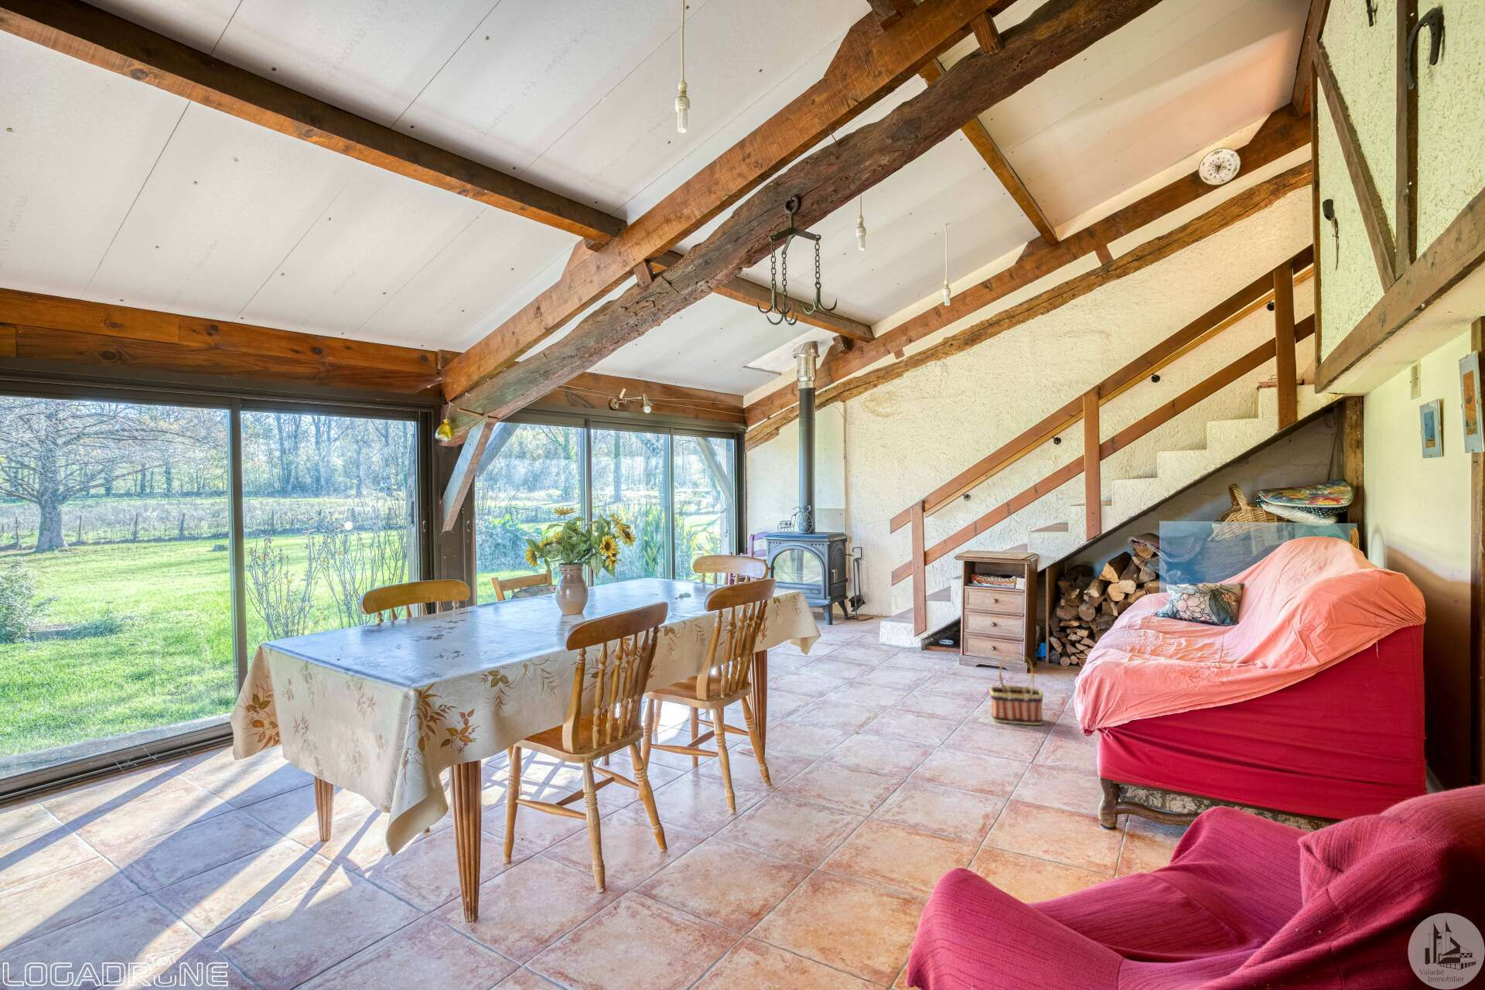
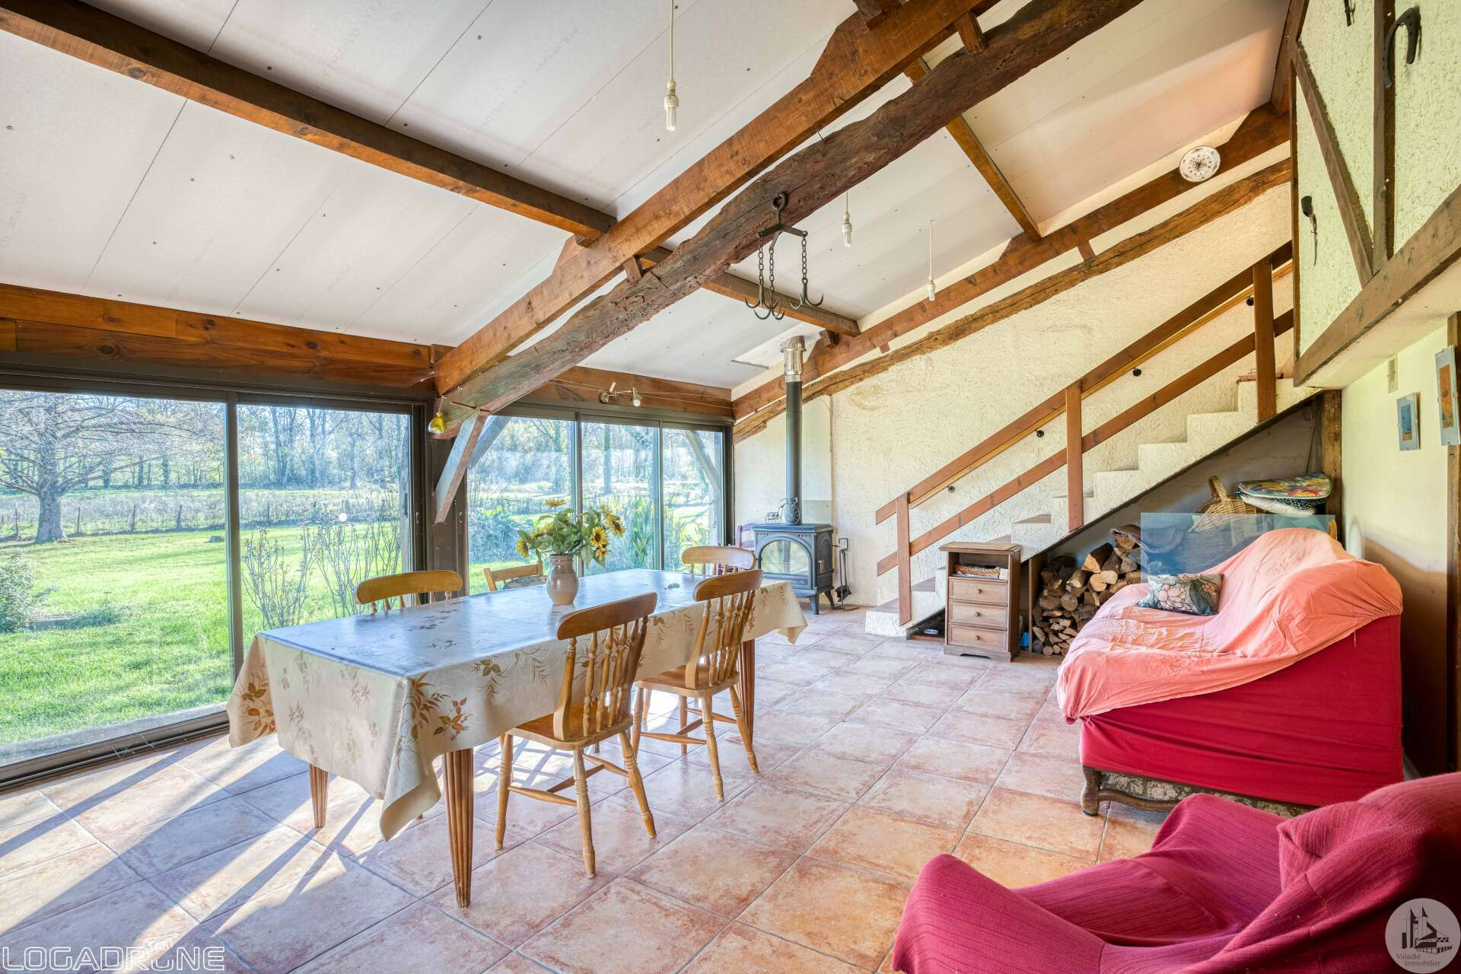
- basket [989,652,1044,726]
